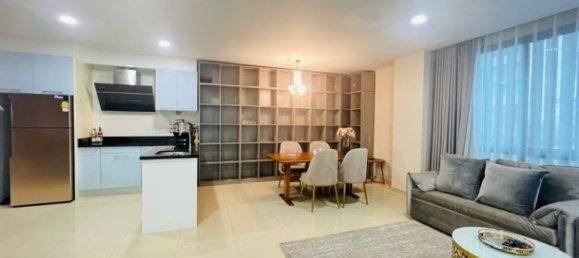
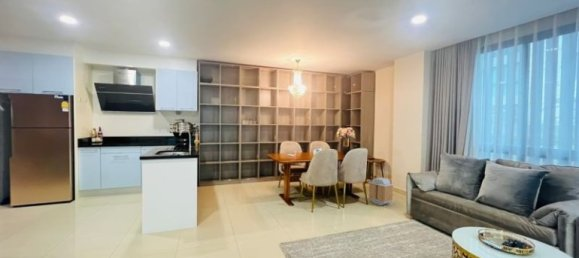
+ air purifier [367,176,395,206]
